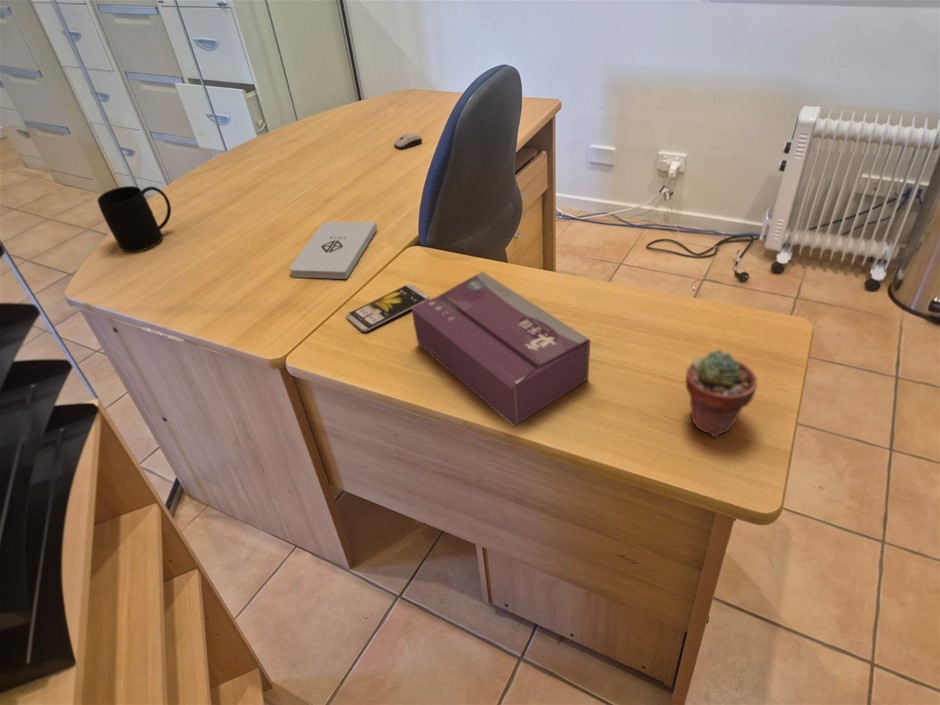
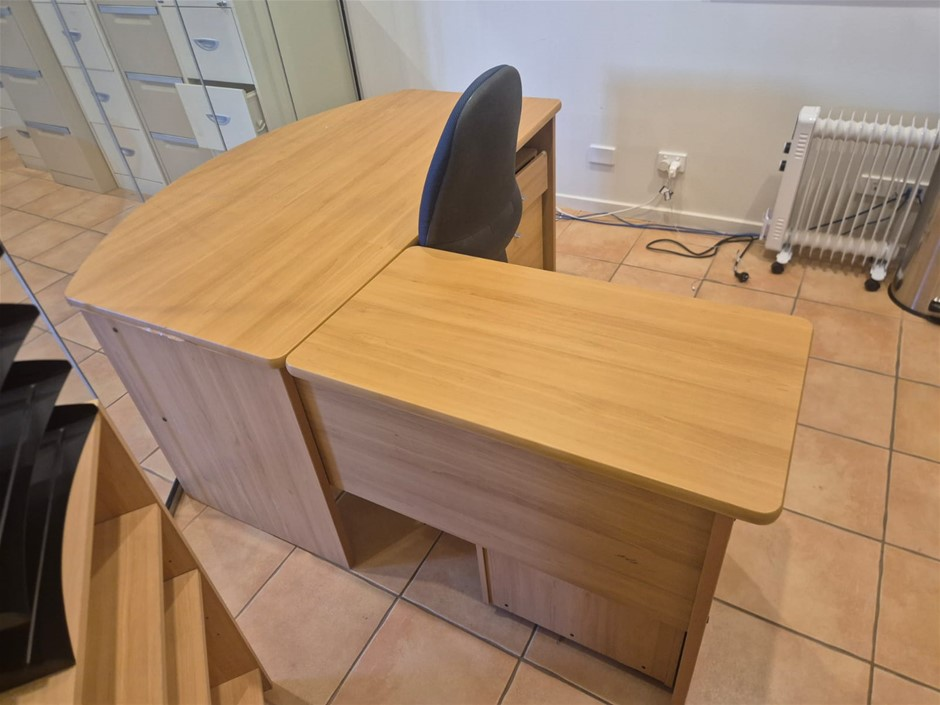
- potted succulent [685,348,758,438]
- computer mouse [393,132,423,150]
- tissue box [411,271,591,427]
- mug [97,185,172,253]
- notepad [288,221,378,280]
- smartphone [345,283,430,332]
